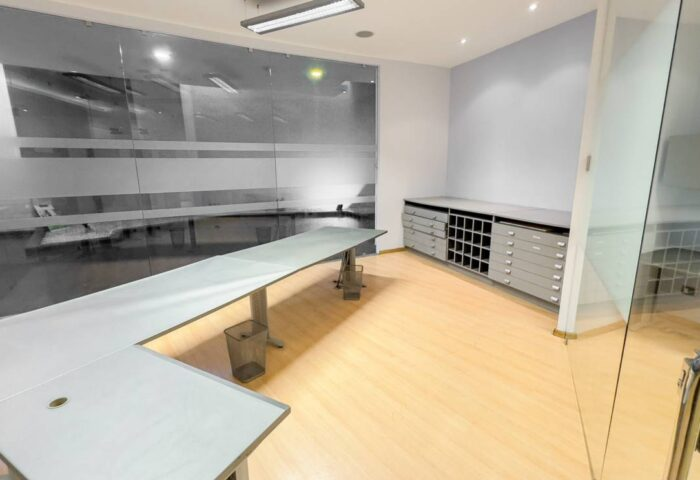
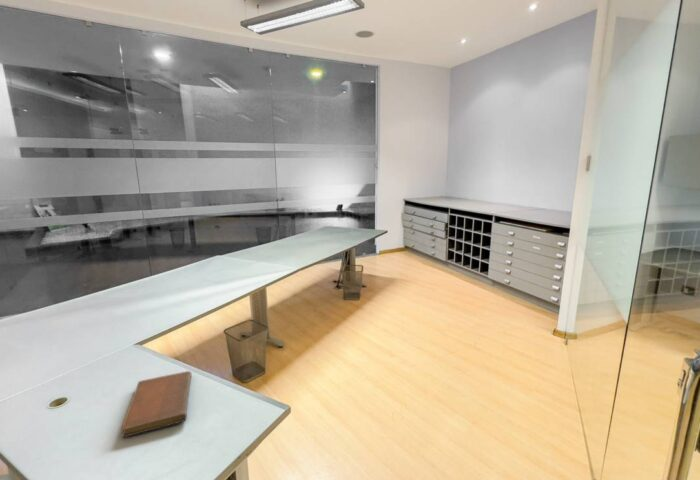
+ notebook [120,370,193,438]
